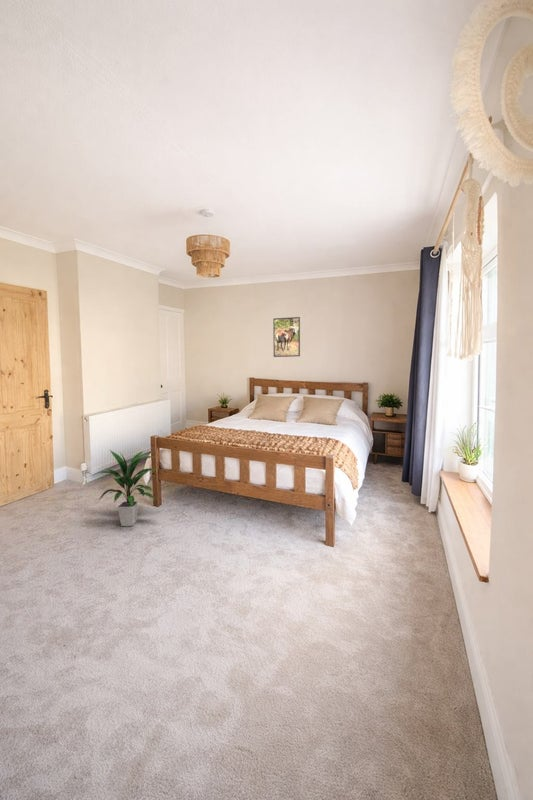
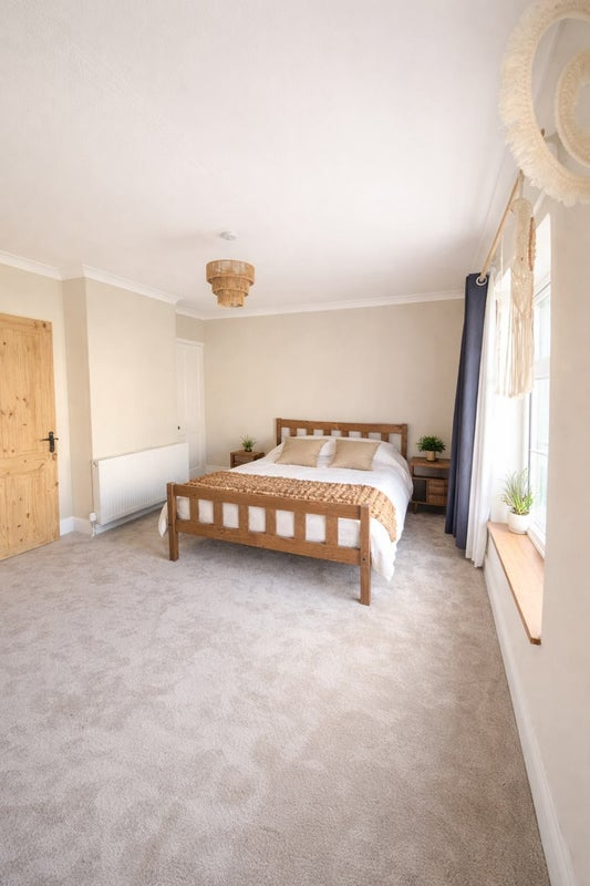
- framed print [272,316,301,358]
- indoor plant [98,449,158,527]
